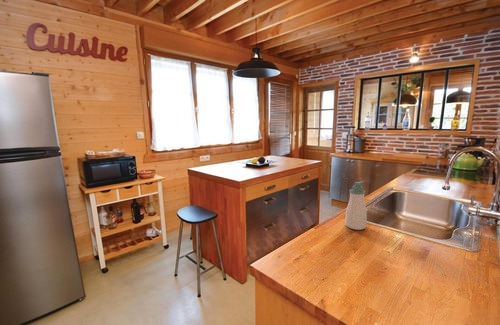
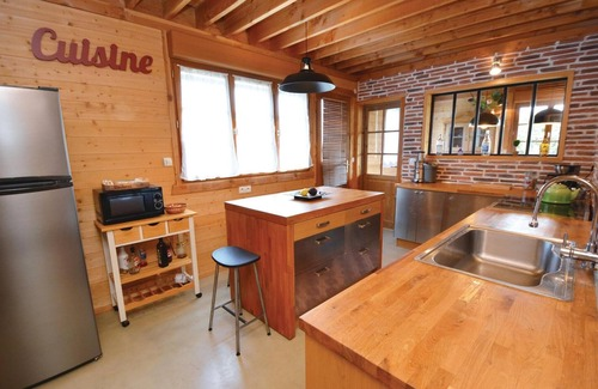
- soap bottle [344,180,368,231]
